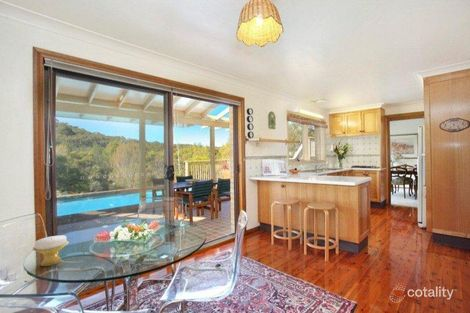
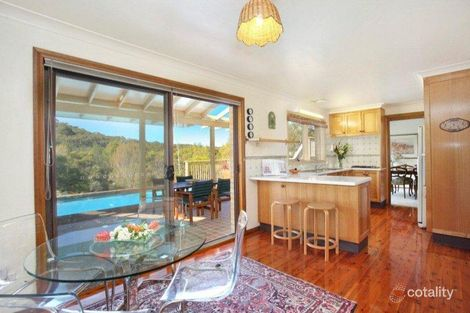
- candle holder [32,234,70,267]
